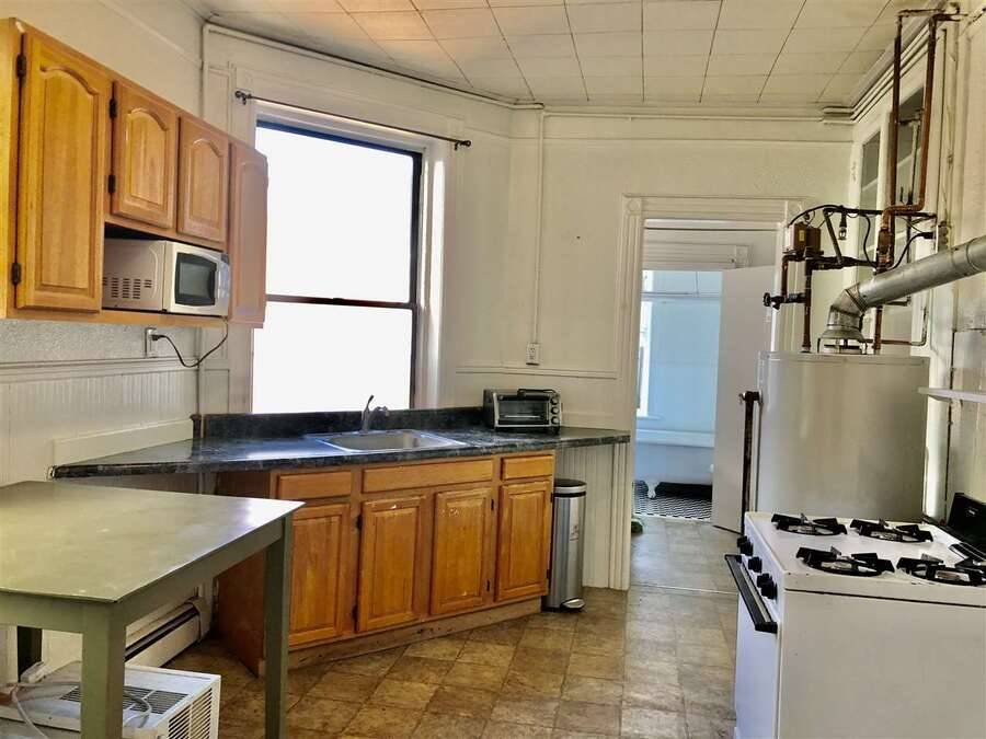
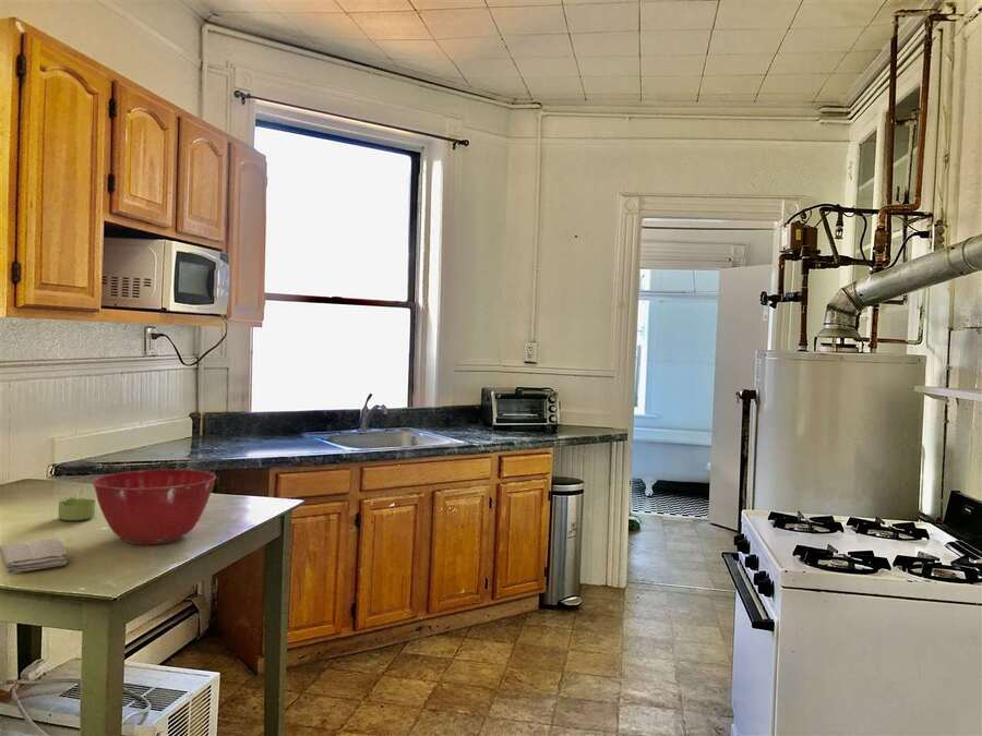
+ jar [58,460,98,521]
+ mixing bowl [91,469,217,545]
+ washcloth [0,536,69,575]
